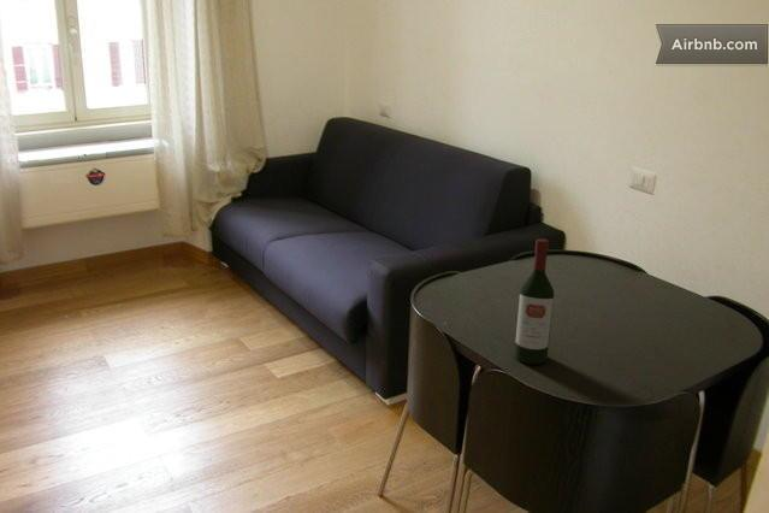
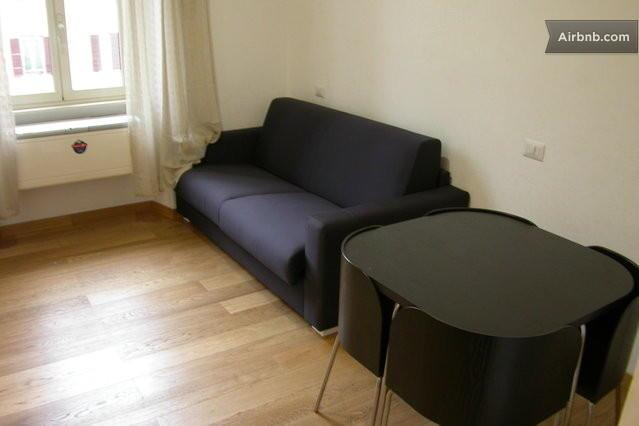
- wine bottle [513,237,555,365]
